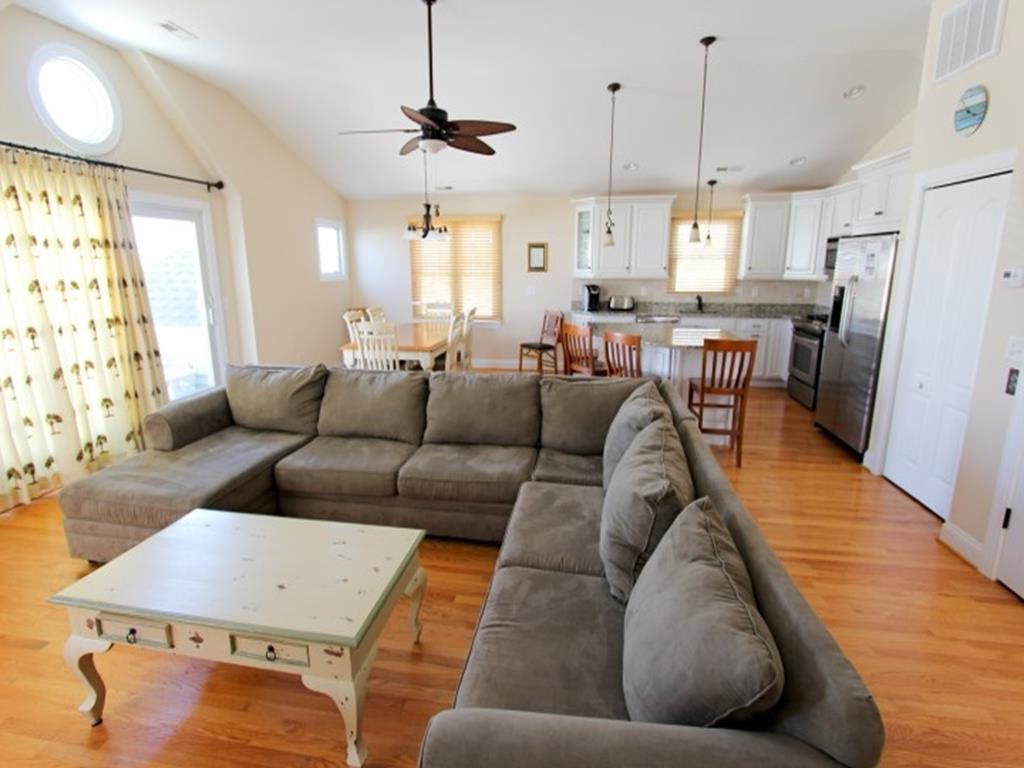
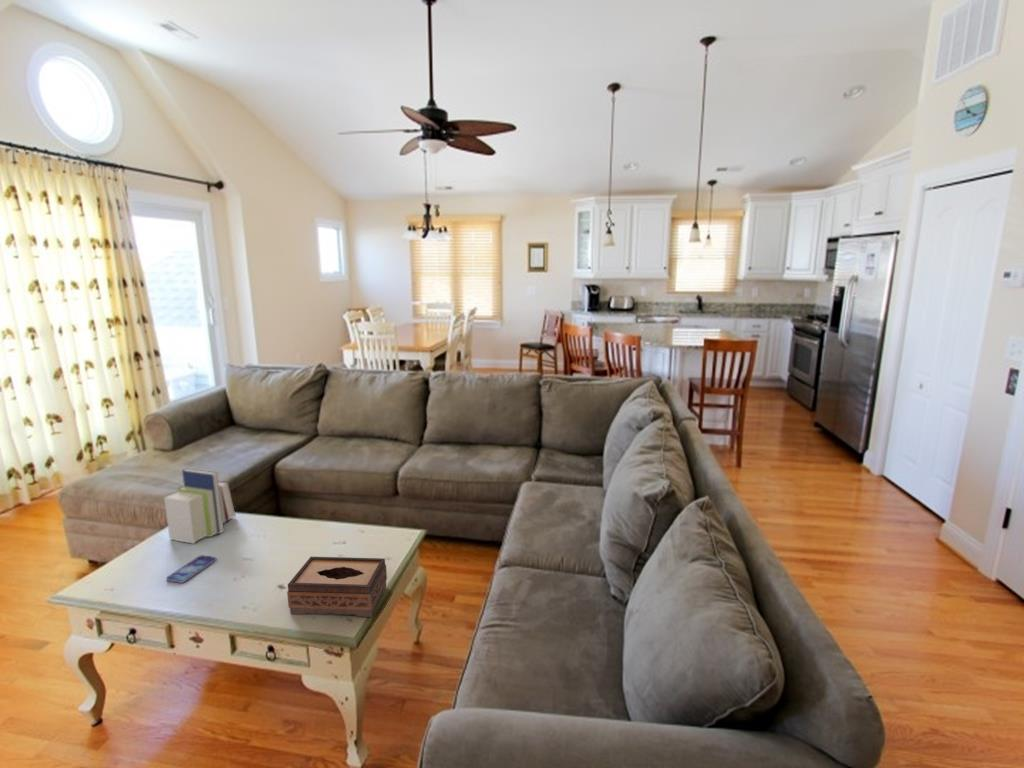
+ smartphone [165,554,217,584]
+ tissue box [286,556,388,618]
+ book [163,468,237,545]
